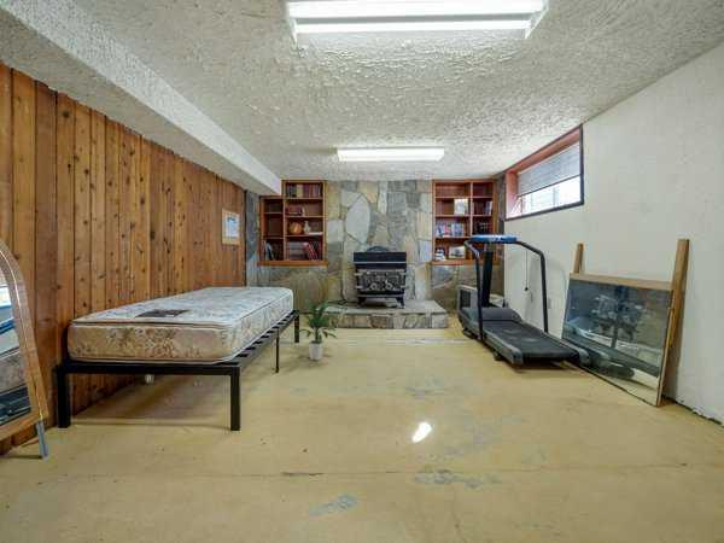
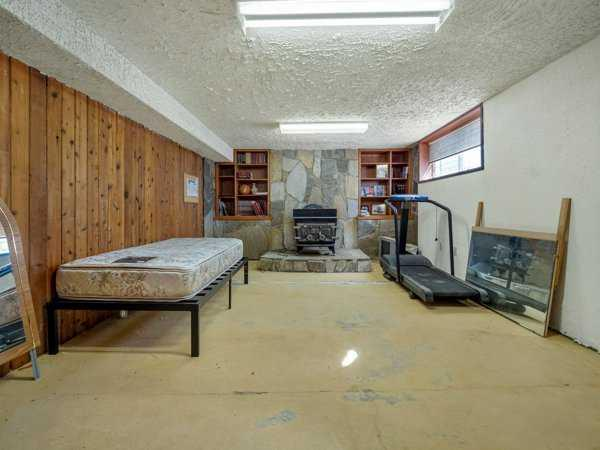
- indoor plant [293,297,341,361]
